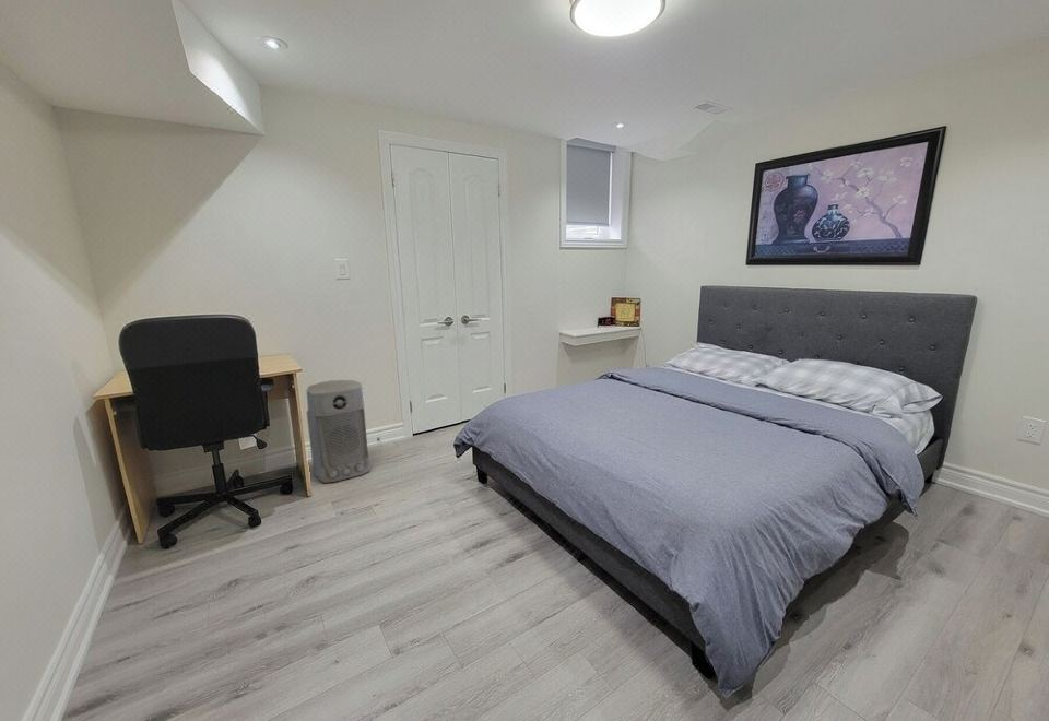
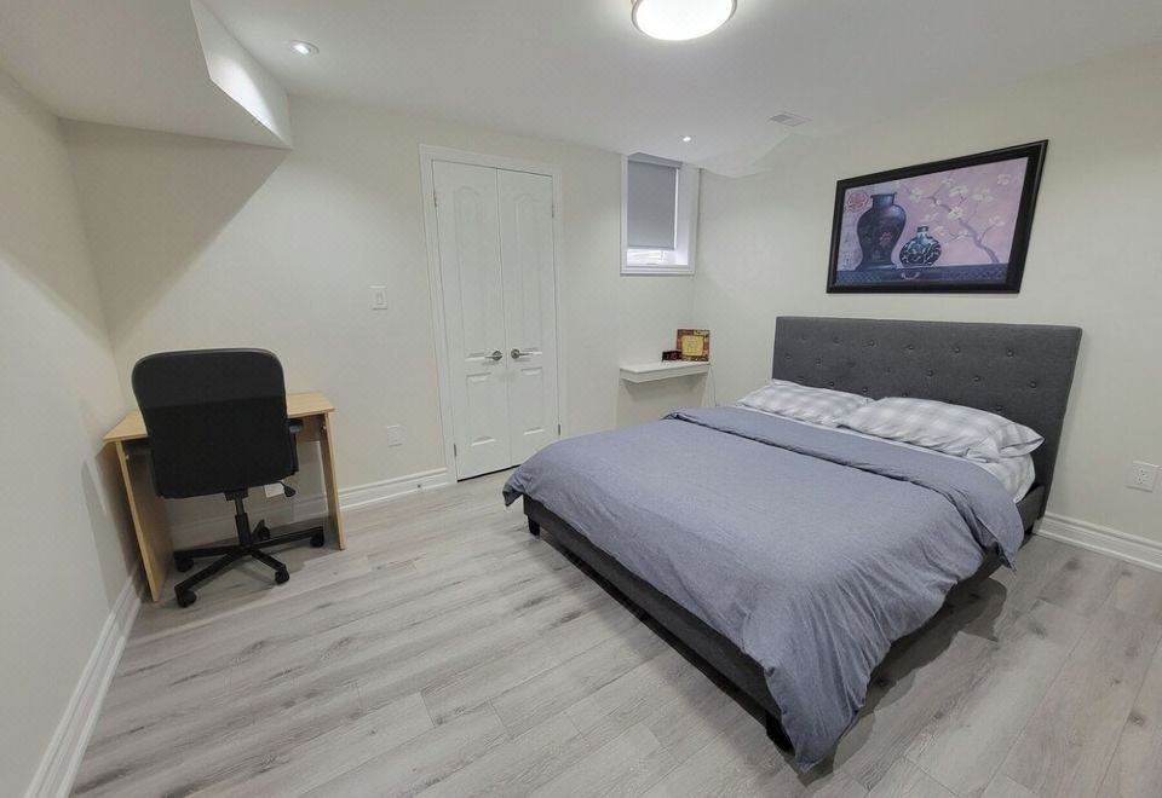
- air purifier [306,379,372,484]
